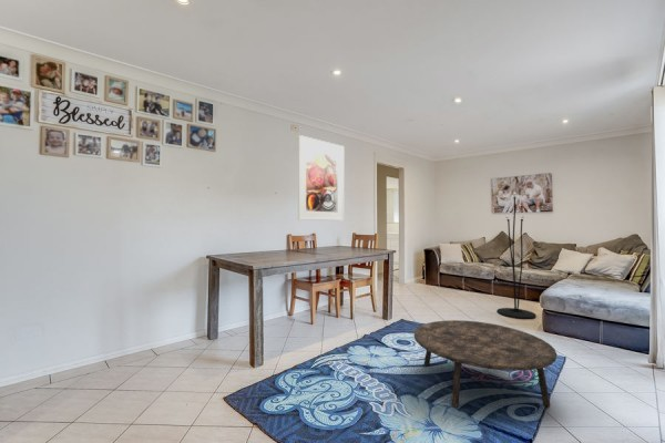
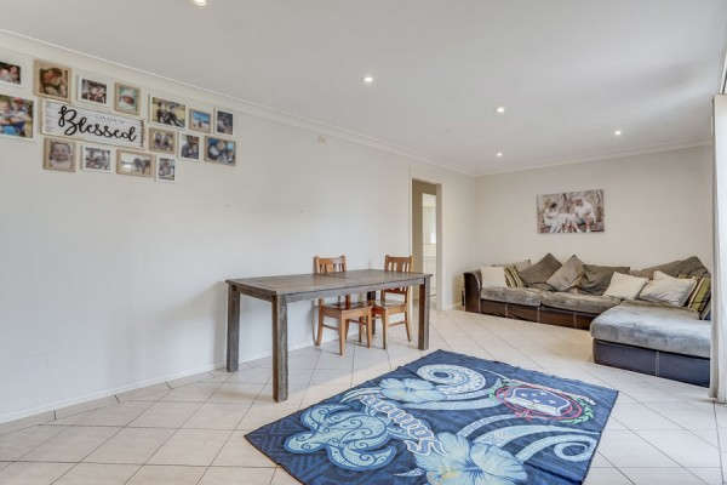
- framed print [297,134,345,222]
- floor lamp [495,192,538,320]
- coffee table [413,319,557,409]
